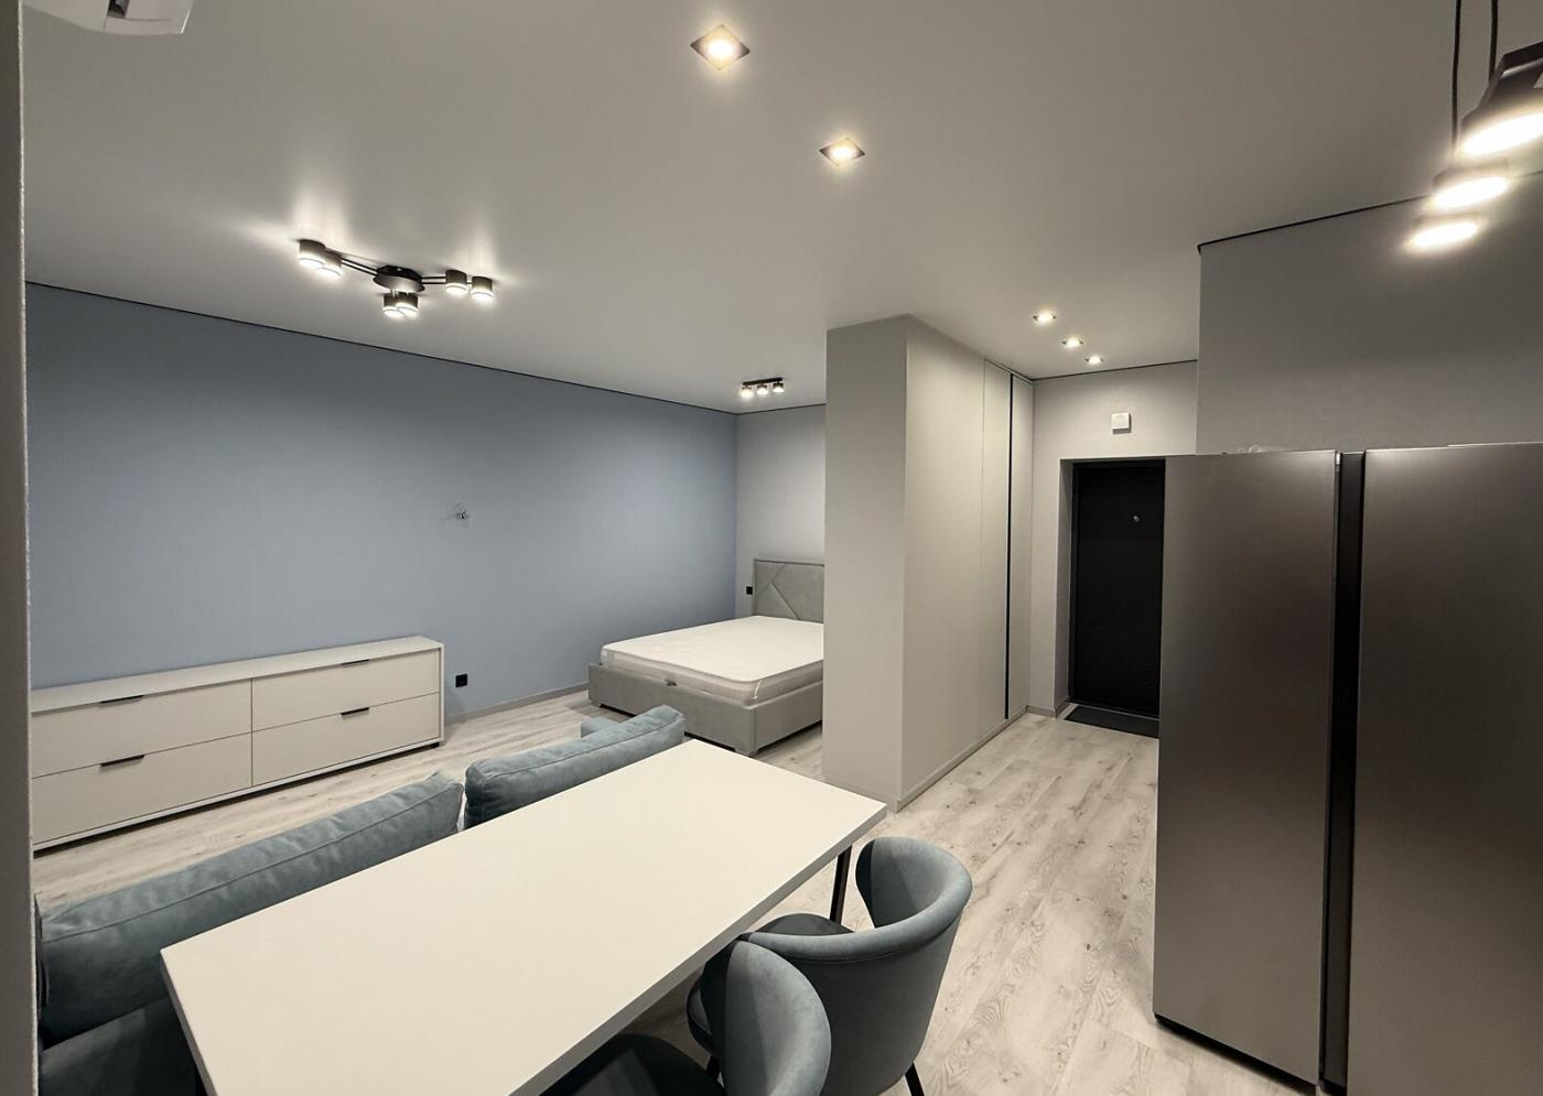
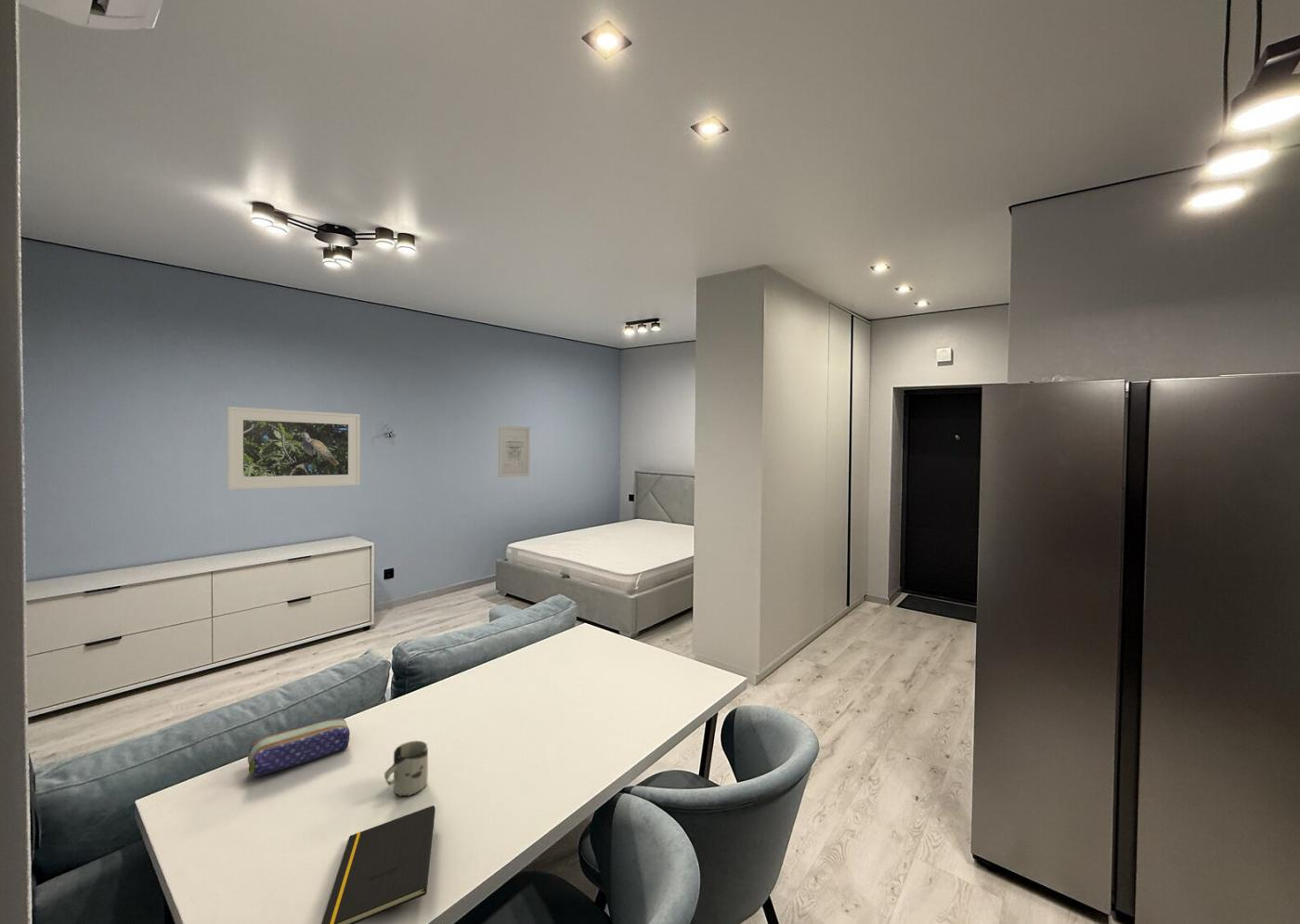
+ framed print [227,406,361,490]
+ cup [383,740,429,798]
+ notepad [320,804,436,924]
+ pencil case [247,717,351,777]
+ wall art [498,424,530,478]
